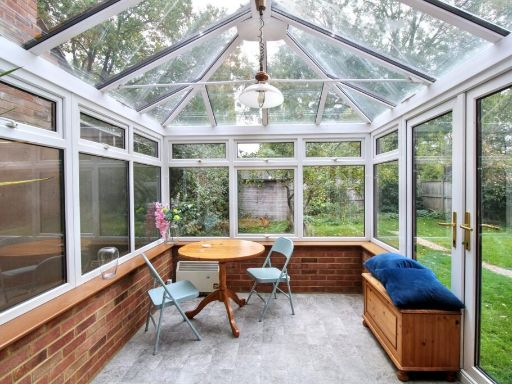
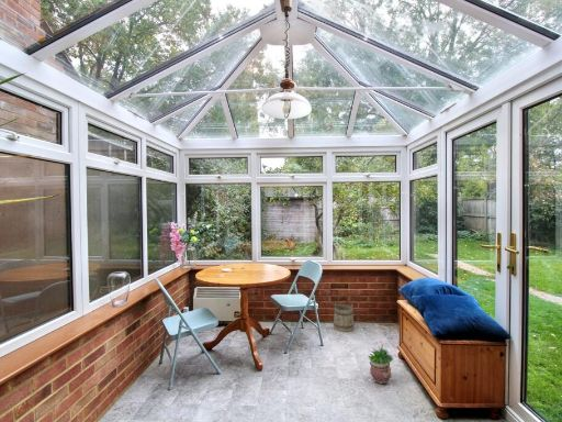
+ bucket [333,295,355,333]
+ potted plant [366,344,394,385]
